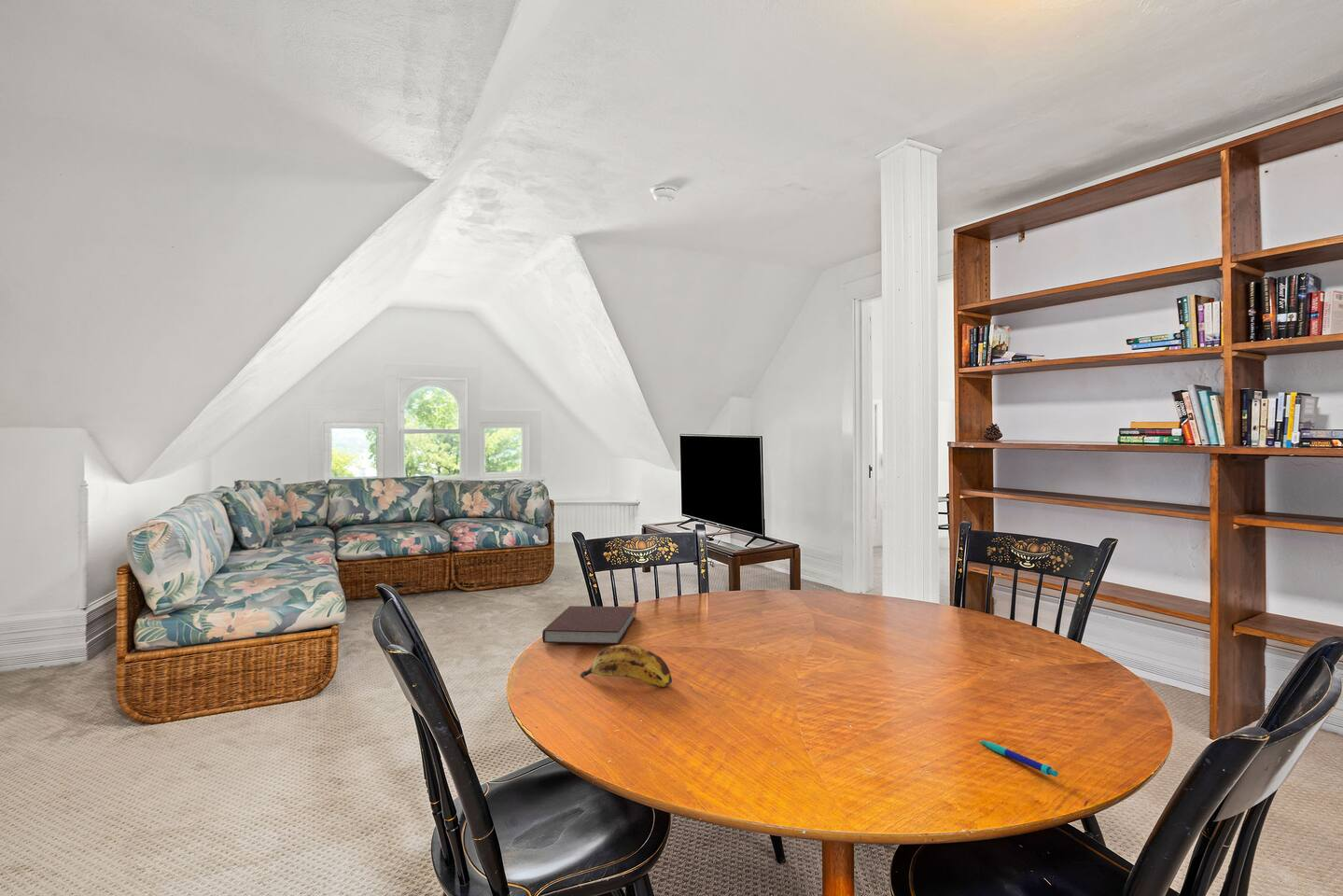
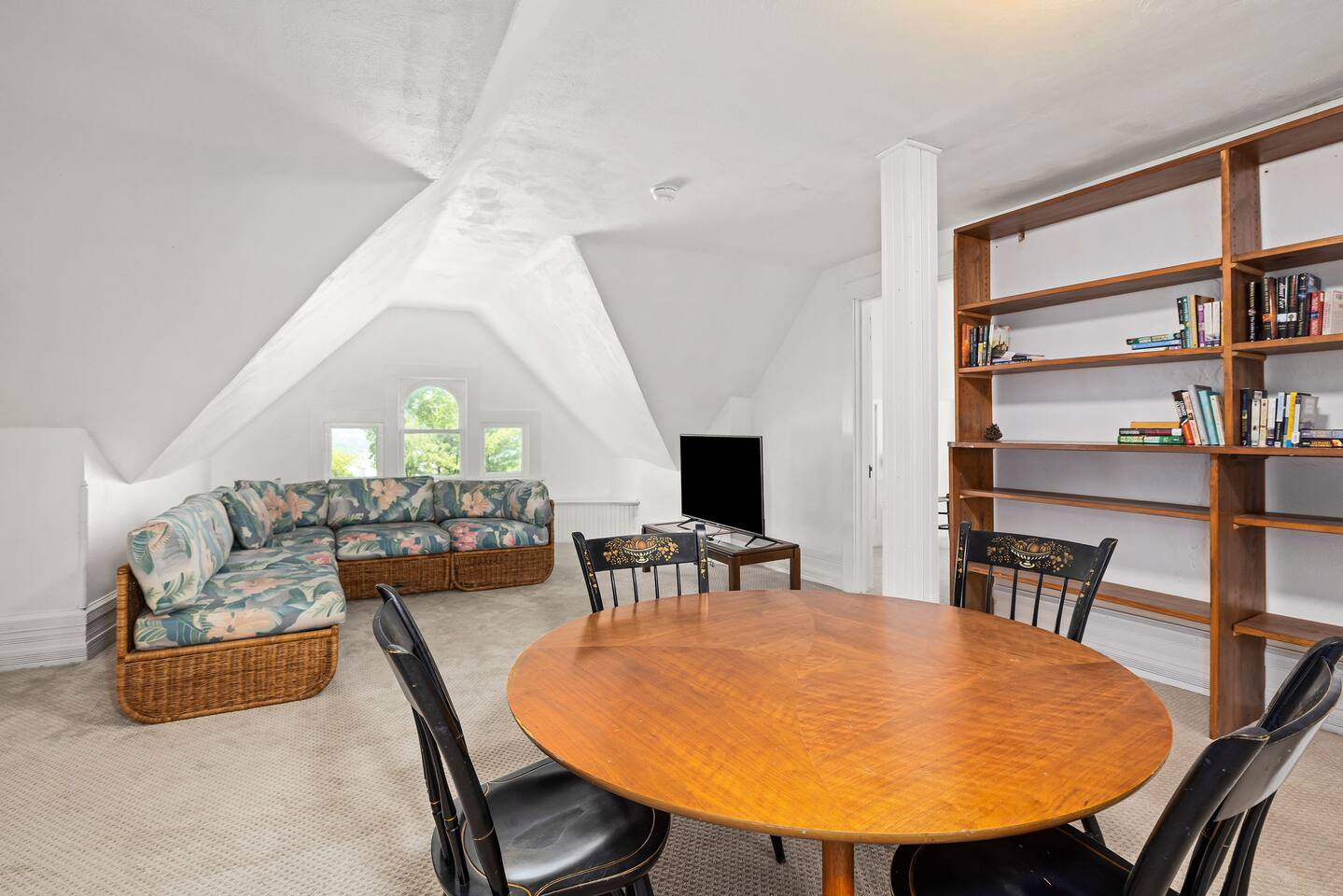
- notebook [541,605,637,645]
- pen [978,739,1059,777]
- banana [580,644,673,689]
